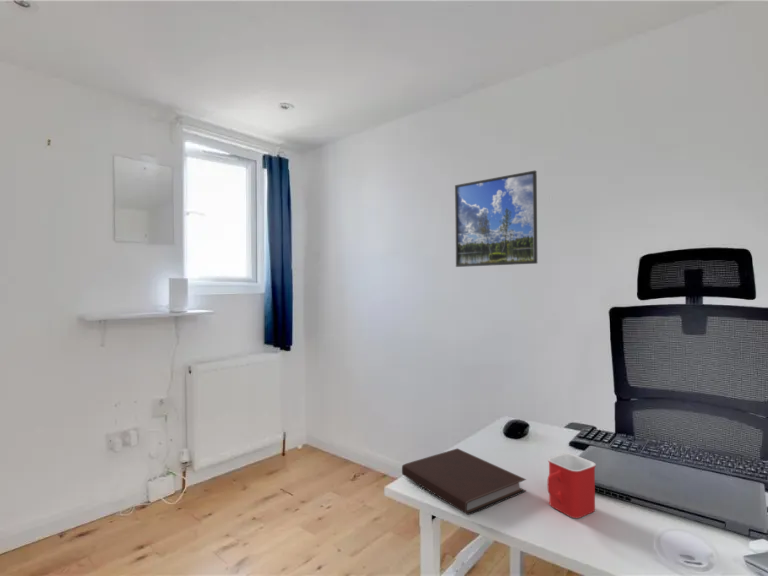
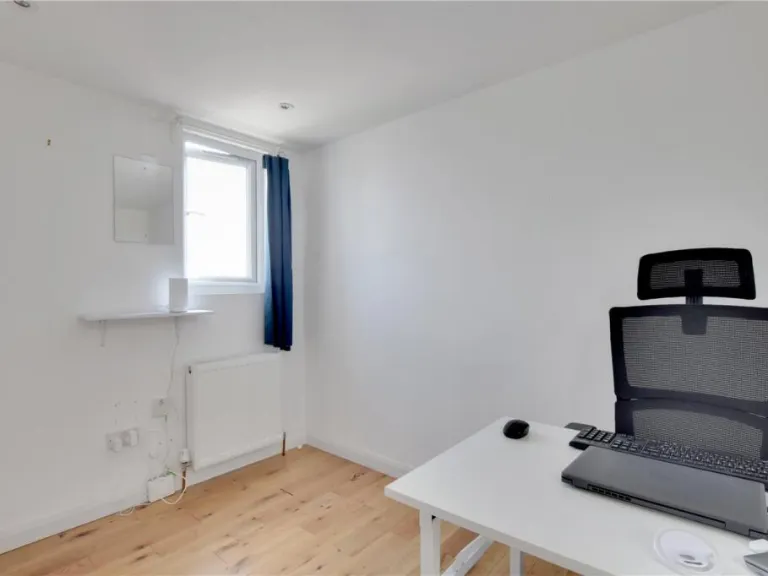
- notebook [401,447,527,516]
- mug [547,452,597,519]
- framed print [454,170,538,268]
